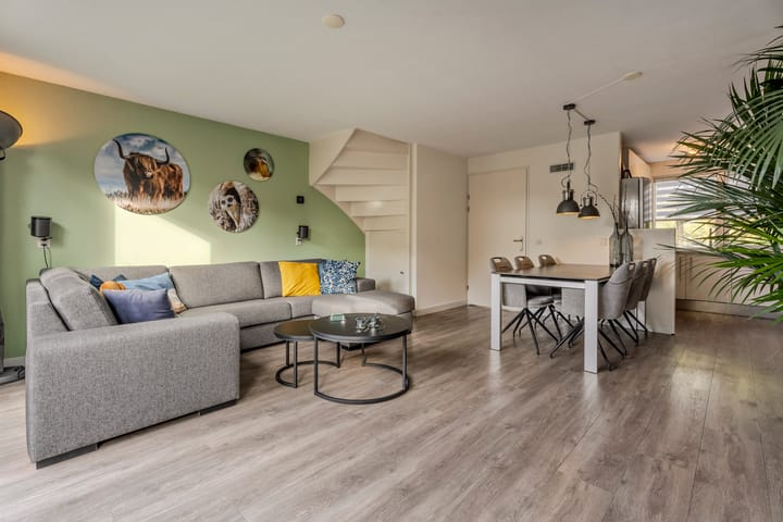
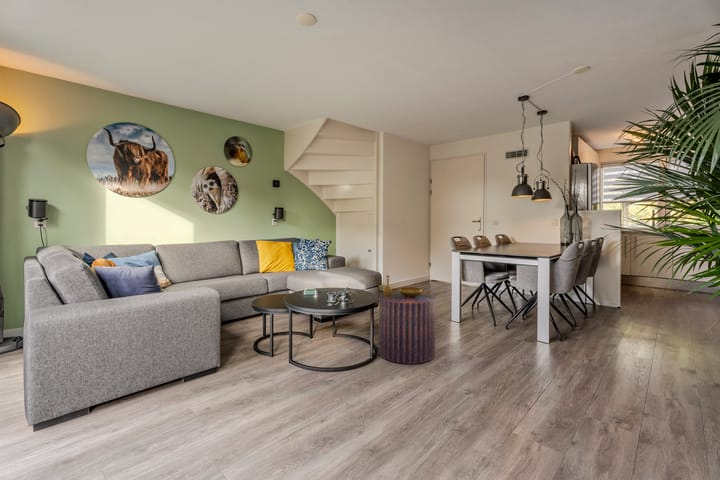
+ pouf [378,292,436,365]
+ decorative bowl [383,274,423,298]
